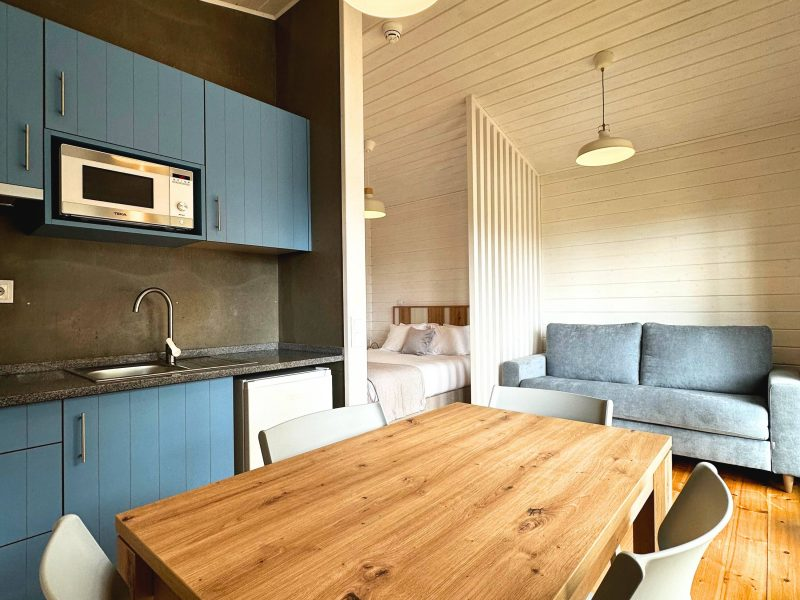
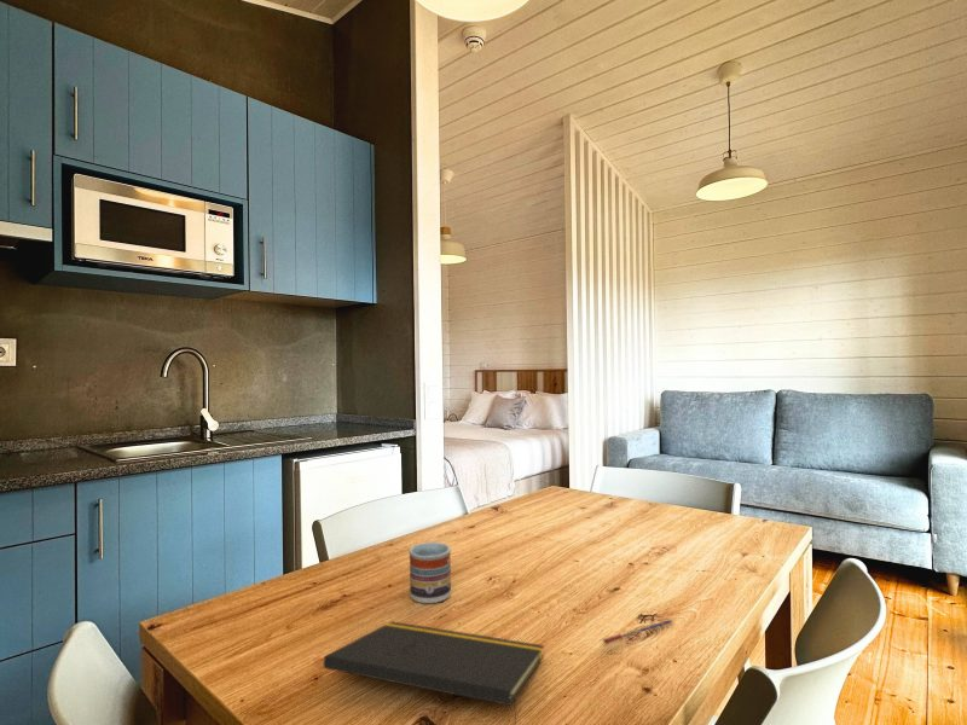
+ pen [602,619,673,645]
+ cup [407,541,452,604]
+ notepad [323,620,545,725]
